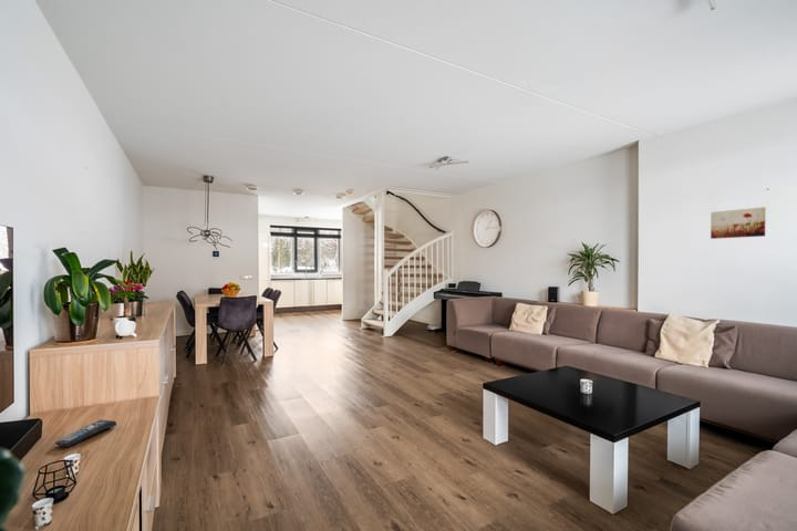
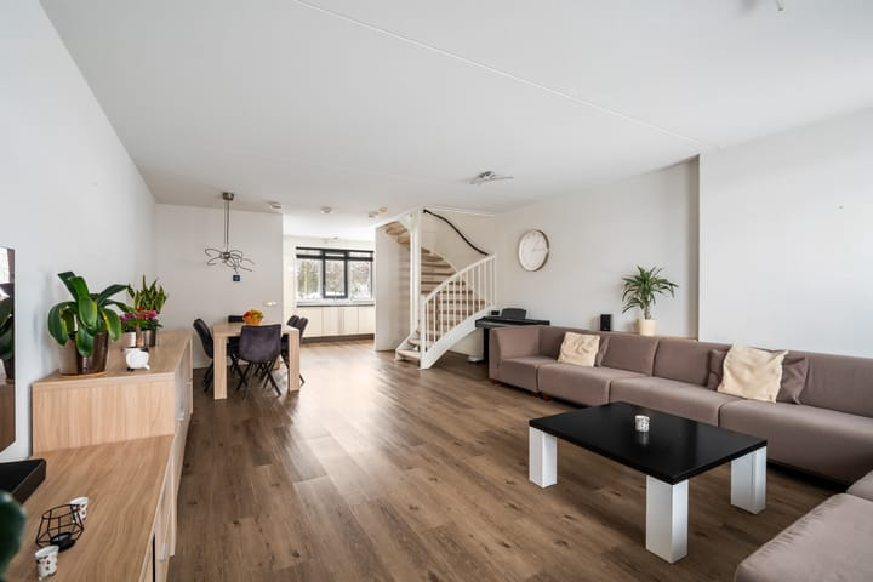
- wall art [710,206,766,240]
- remote control [54,418,117,448]
